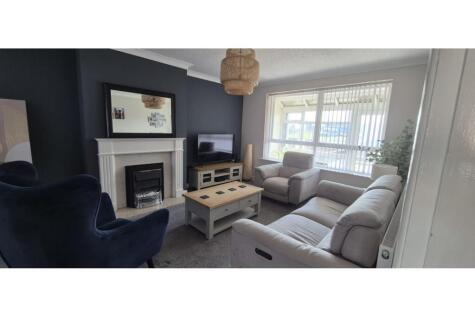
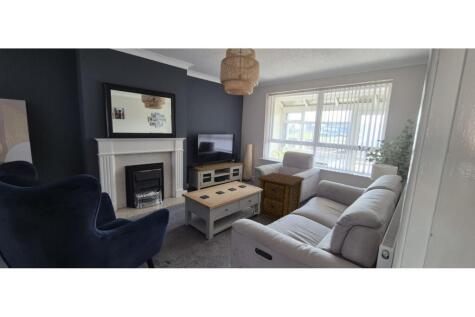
+ side table [256,172,305,221]
